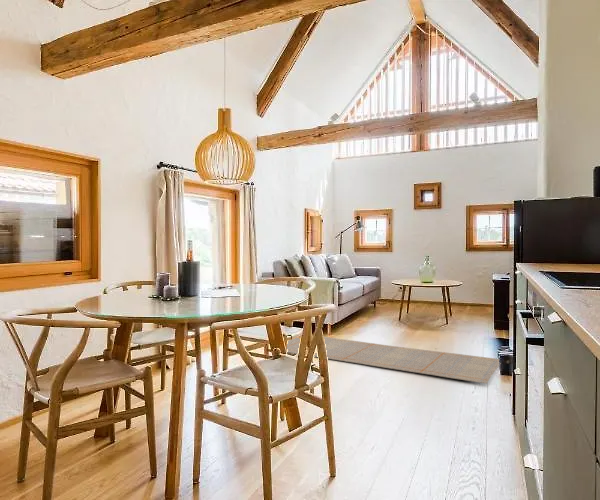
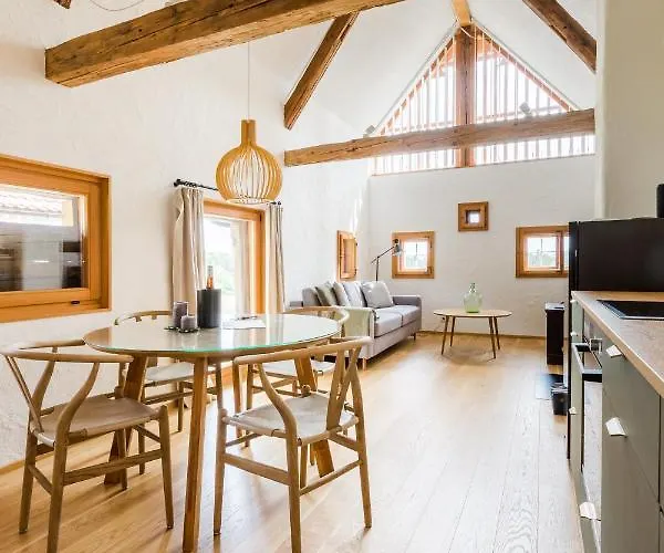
- rug [286,336,500,385]
